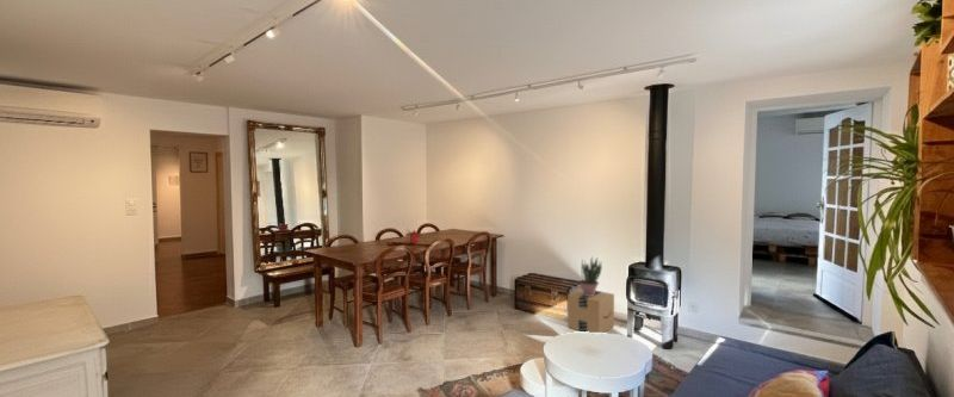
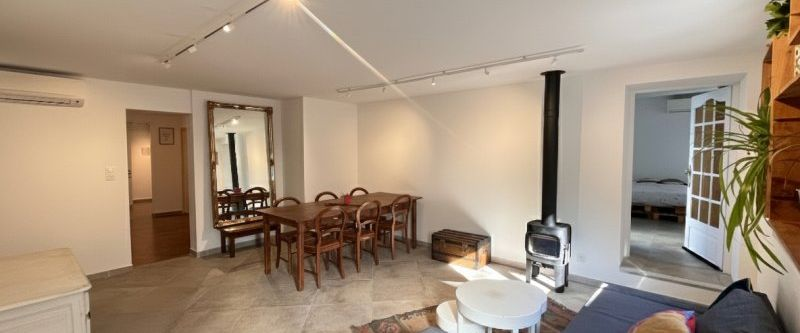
- cardboard box [566,289,615,334]
- potted plant [578,255,603,297]
